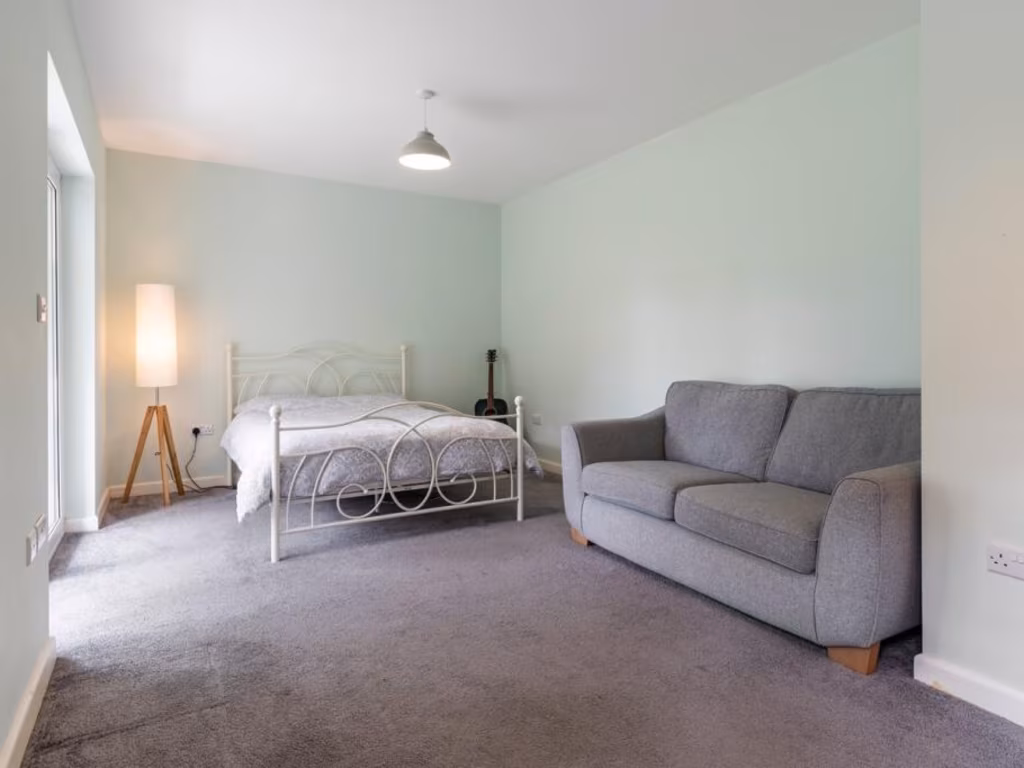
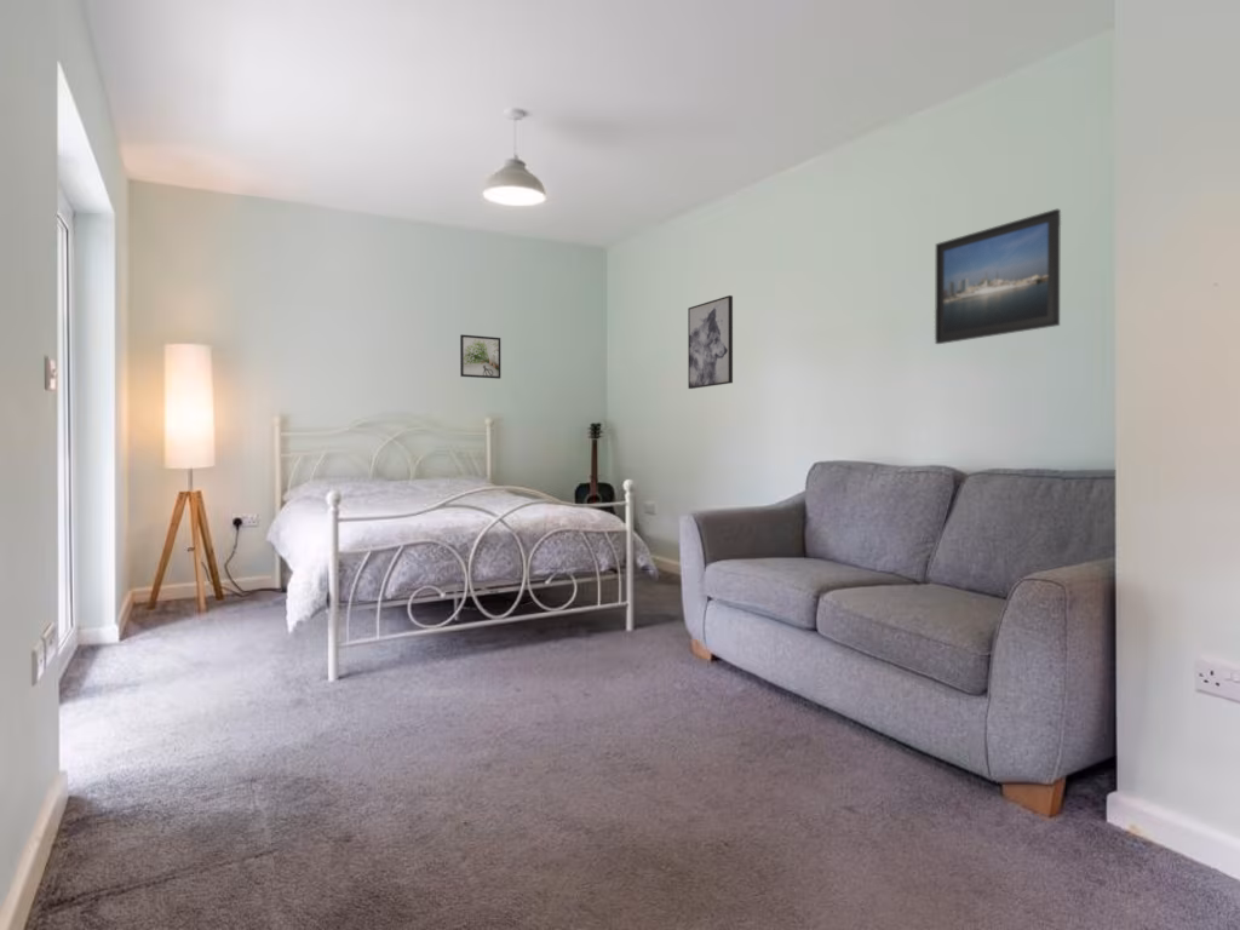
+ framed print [934,208,1062,345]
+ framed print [459,333,501,380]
+ wall art [687,294,734,390]
